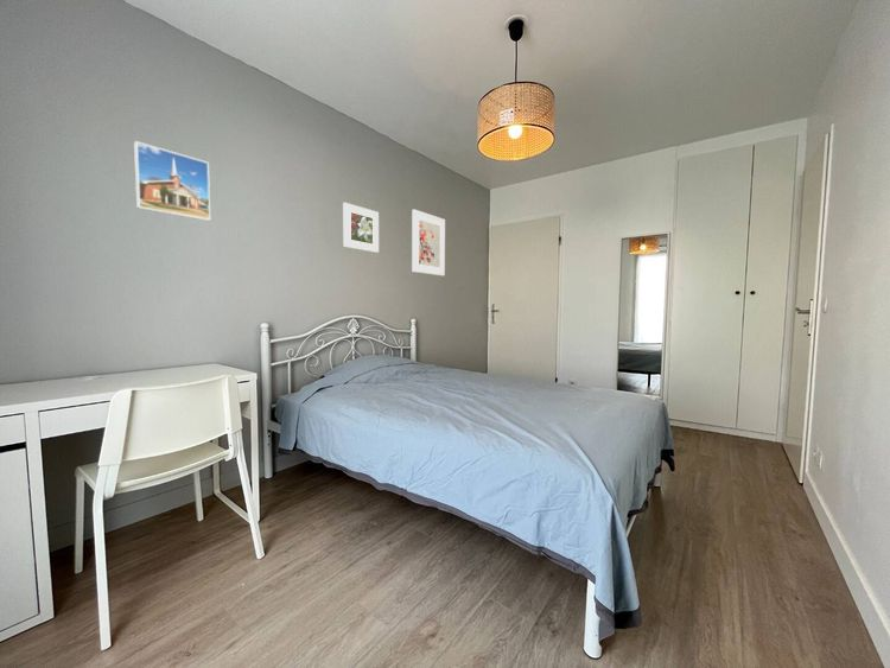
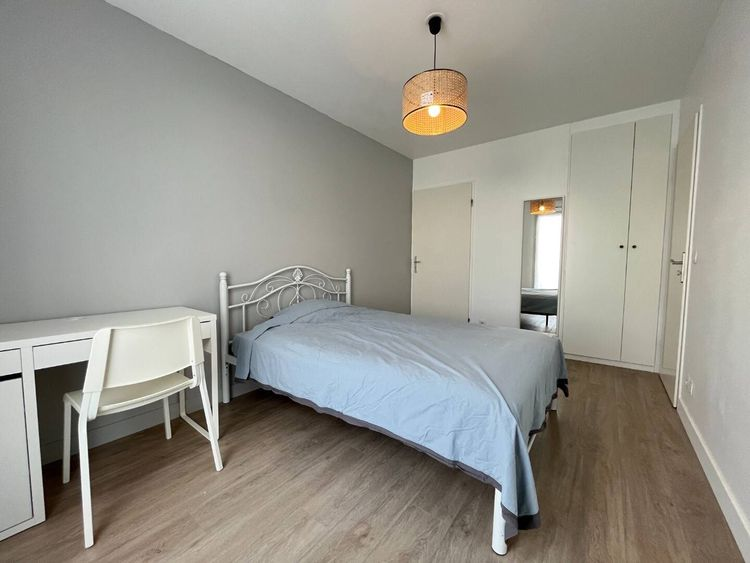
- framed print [342,202,380,254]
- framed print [411,208,446,276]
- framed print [133,140,211,222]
